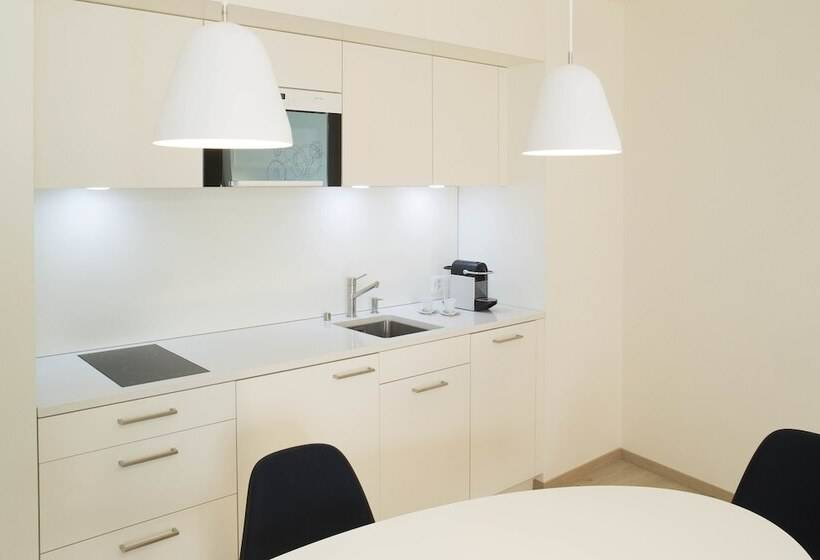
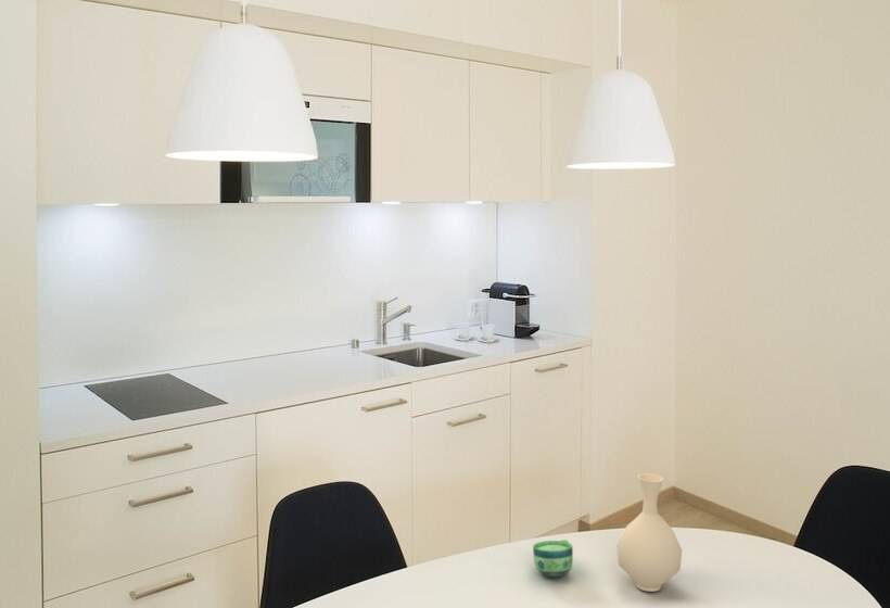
+ cup [532,539,574,578]
+ vase [615,472,683,593]
